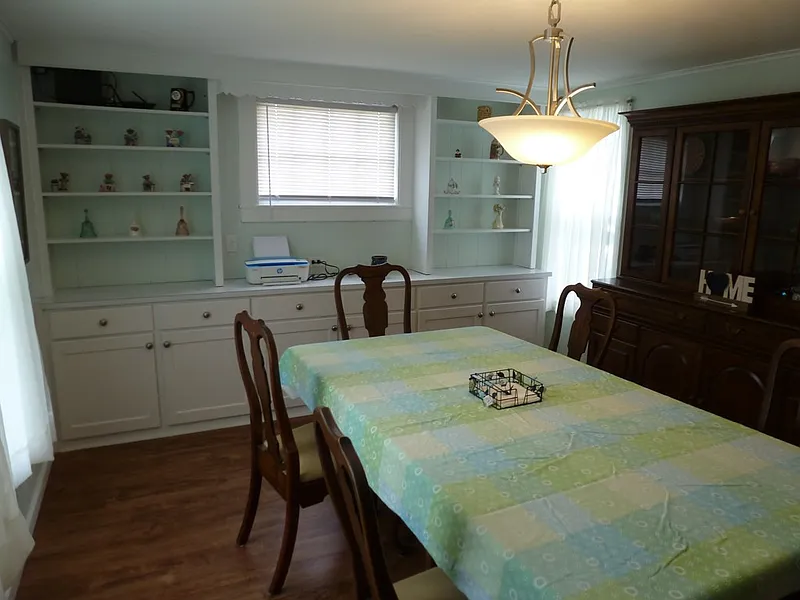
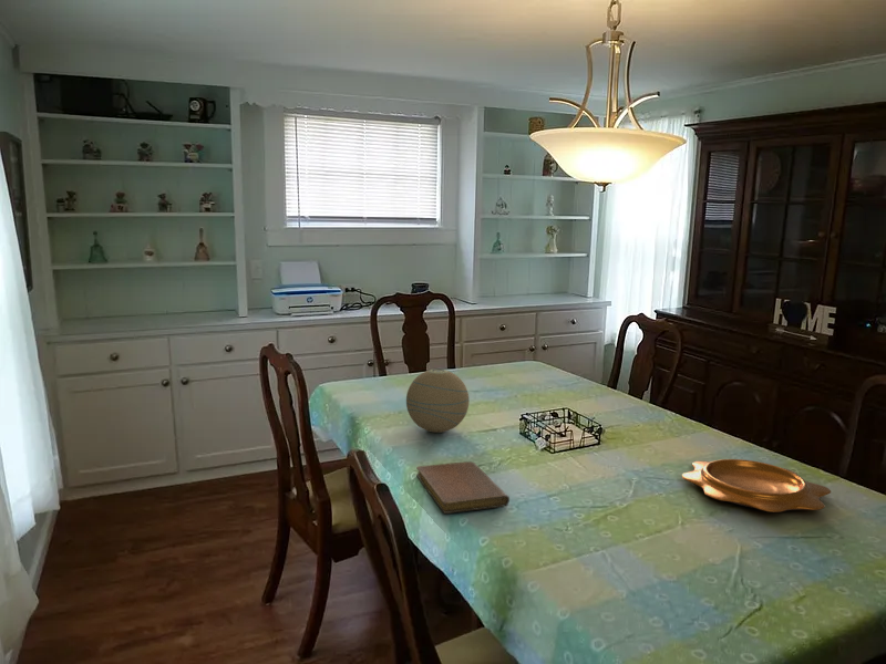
+ decorative orb [405,369,471,434]
+ decorative bowl [681,458,832,513]
+ notebook [415,460,511,515]
